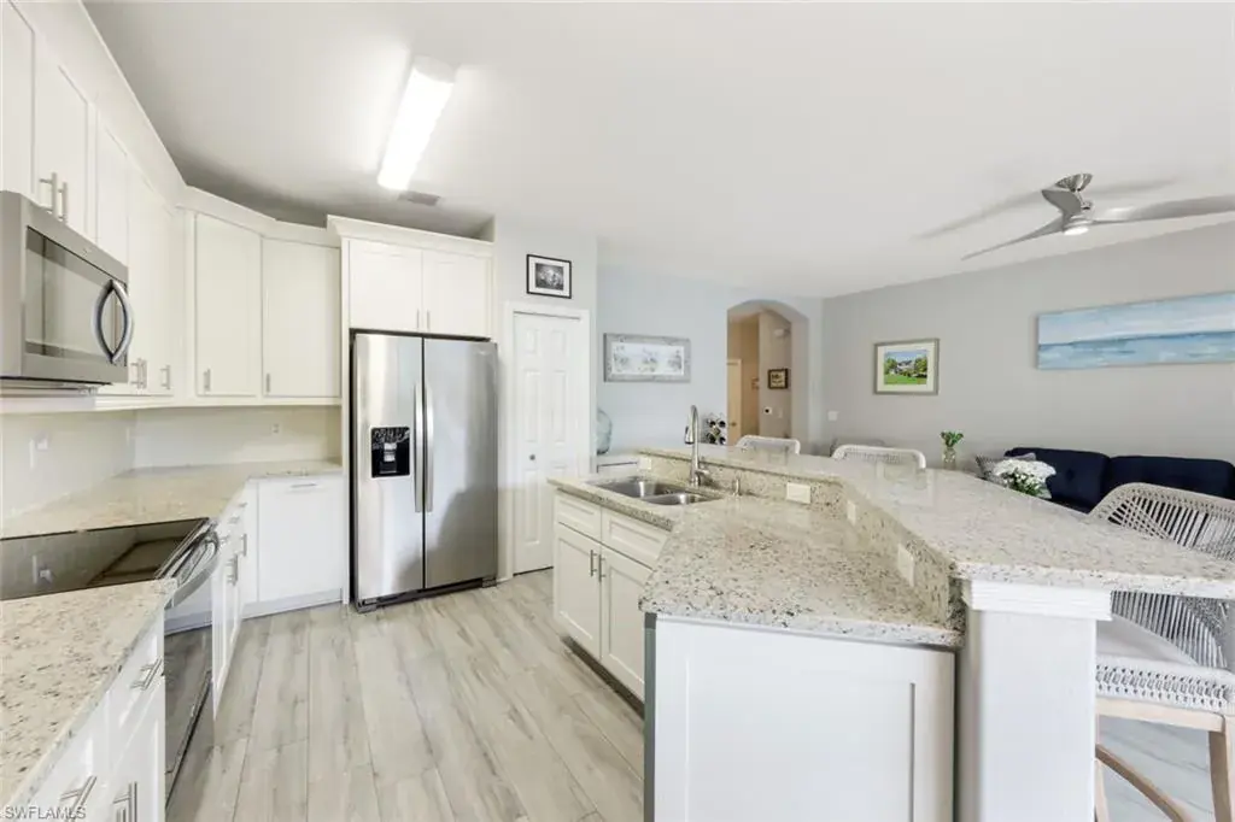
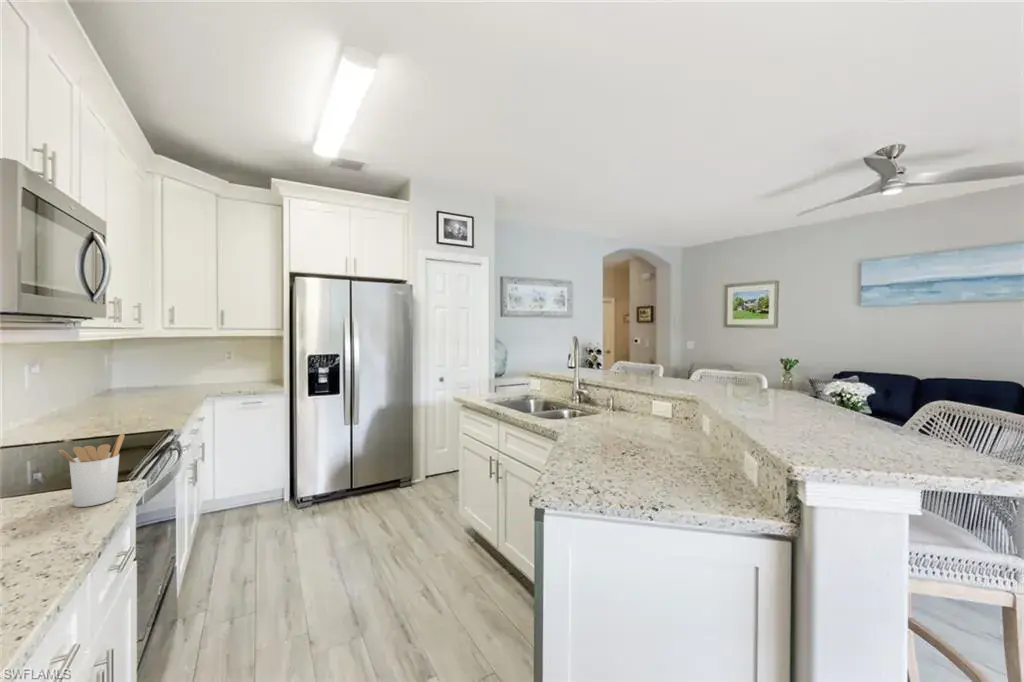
+ utensil holder [57,432,126,508]
